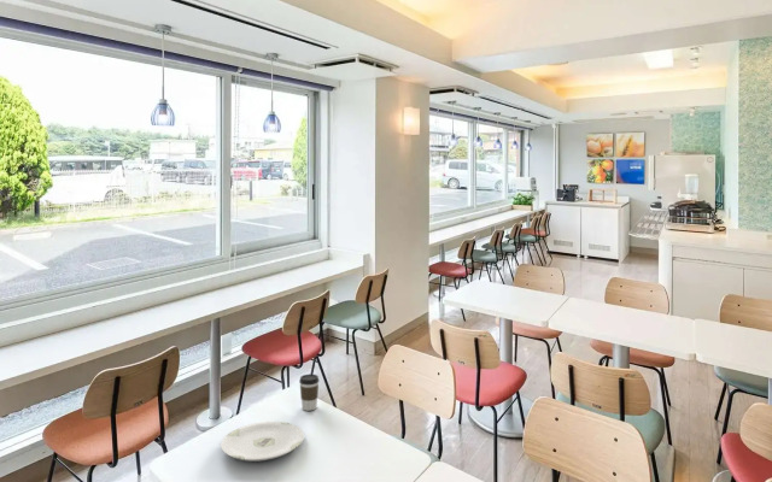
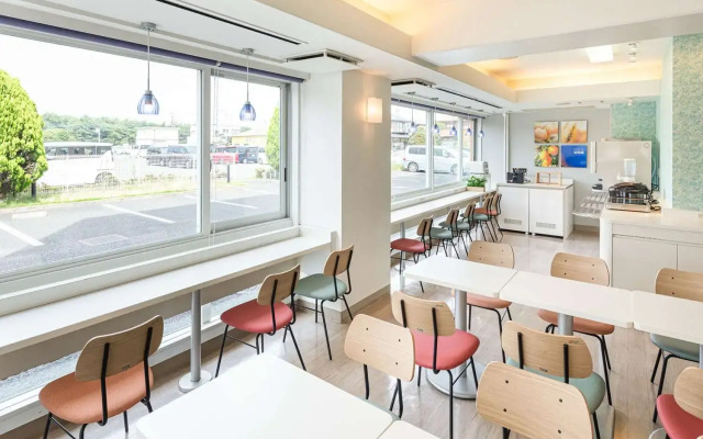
- coffee cup [298,374,320,412]
- plate [220,421,305,462]
